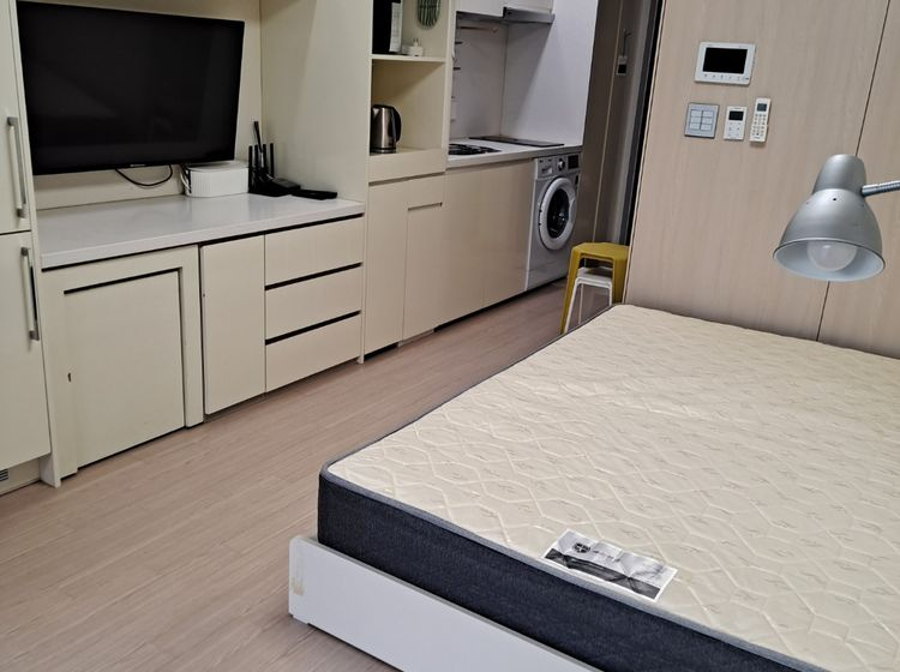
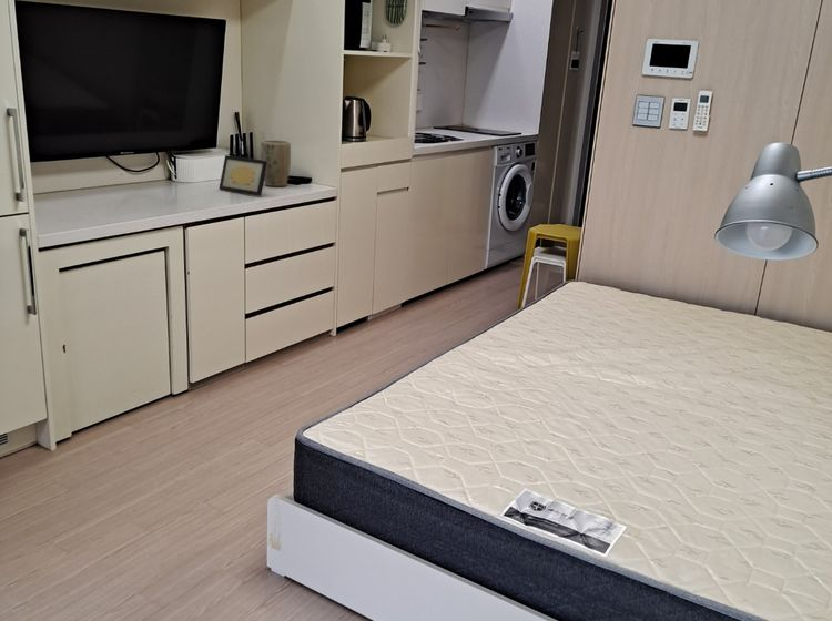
+ plant pot [260,139,292,187]
+ picture frame [219,154,267,197]
